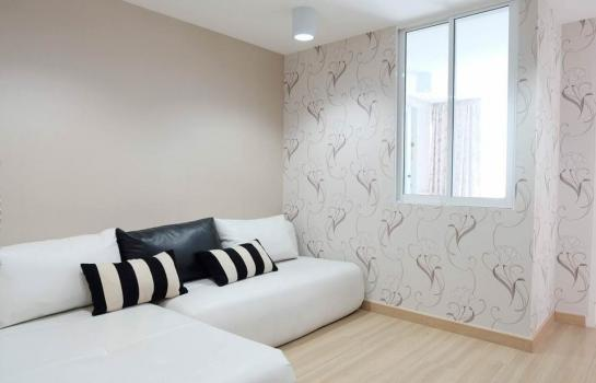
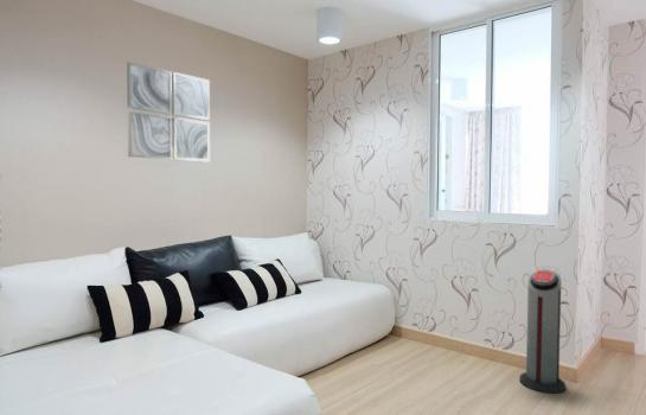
+ wall art [126,60,211,164]
+ air purifier [518,269,567,395]
